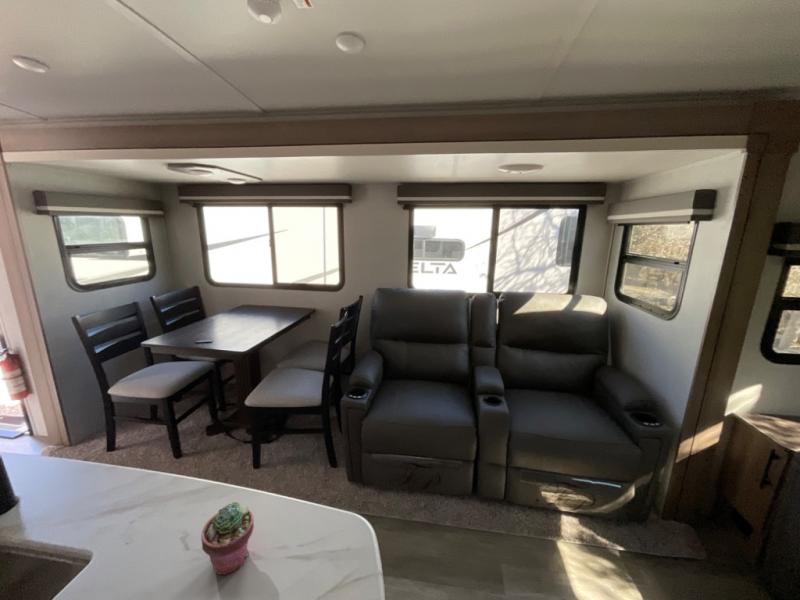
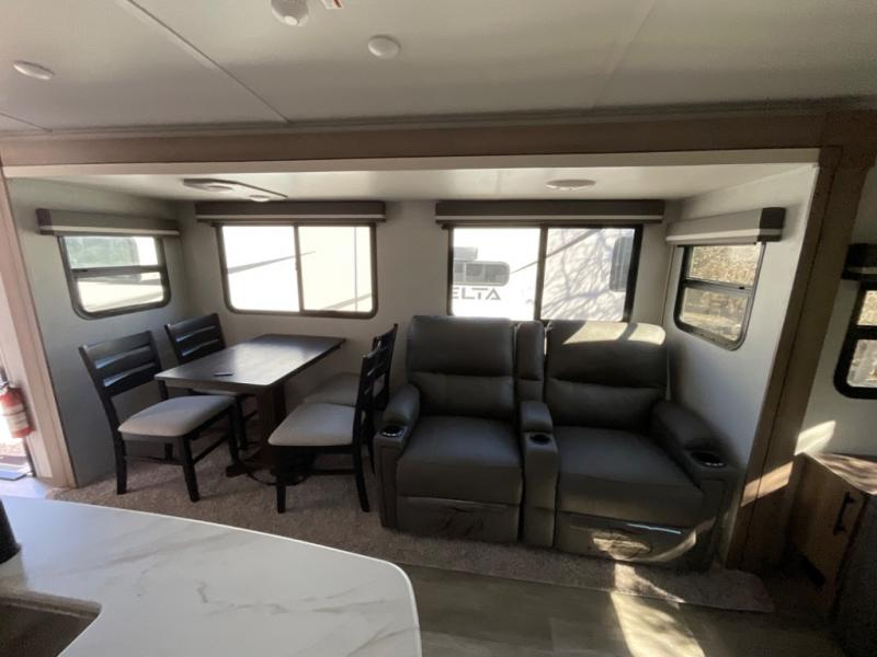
- potted succulent [200,501,255,576]
